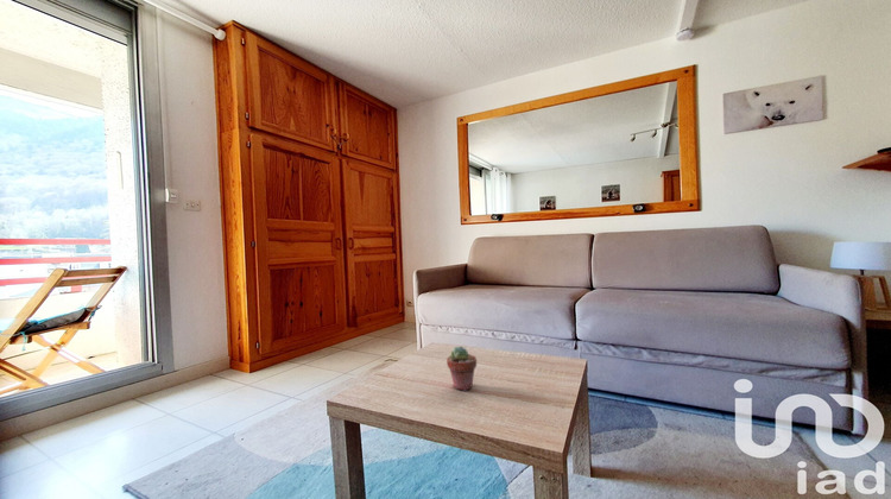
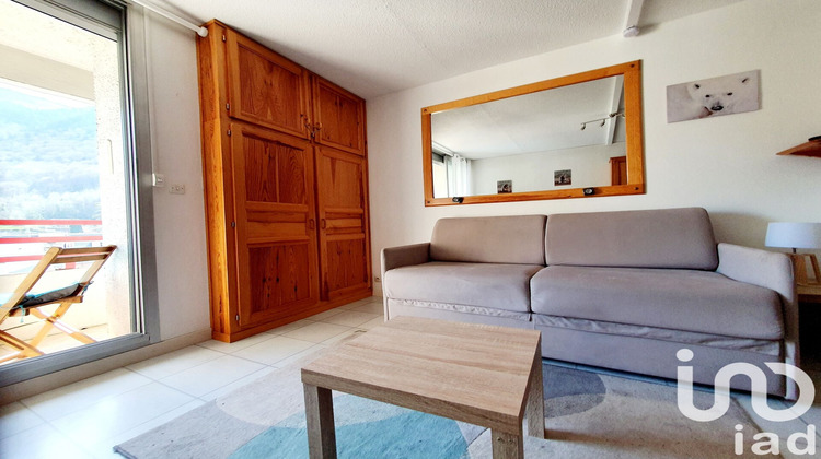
- potted succulent [446,346,478,392]
